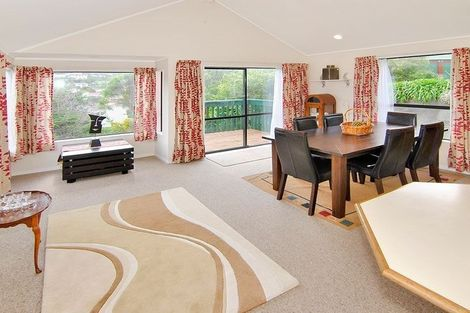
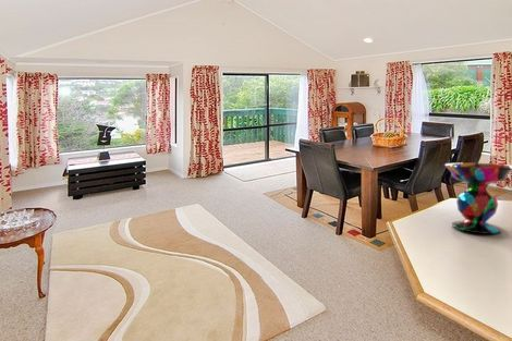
+ decorative bowl [443,162,512,235]
